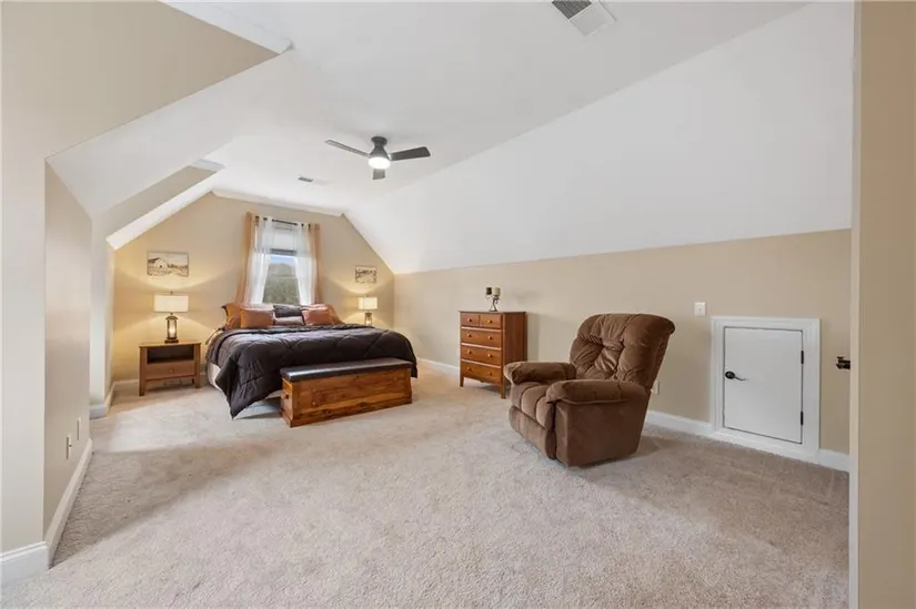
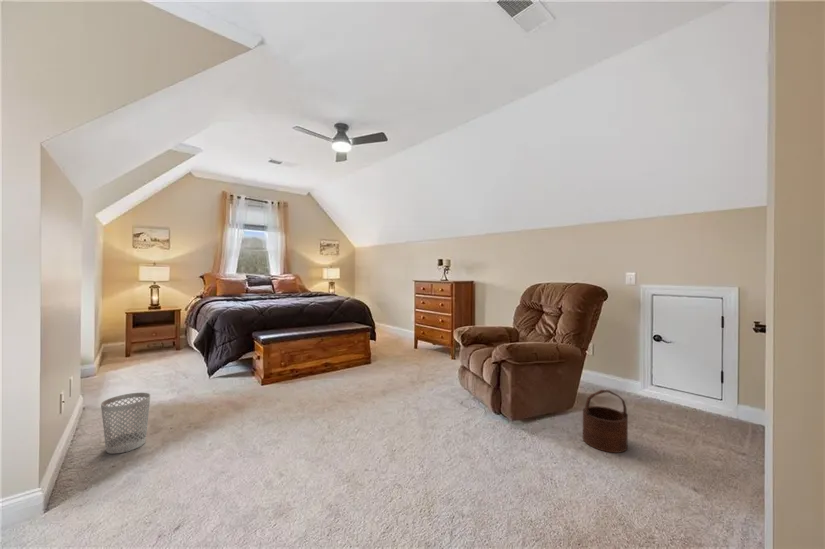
+ wooden bucket [582,389,629,454]
+ wastebasket [100,392,151,455]
